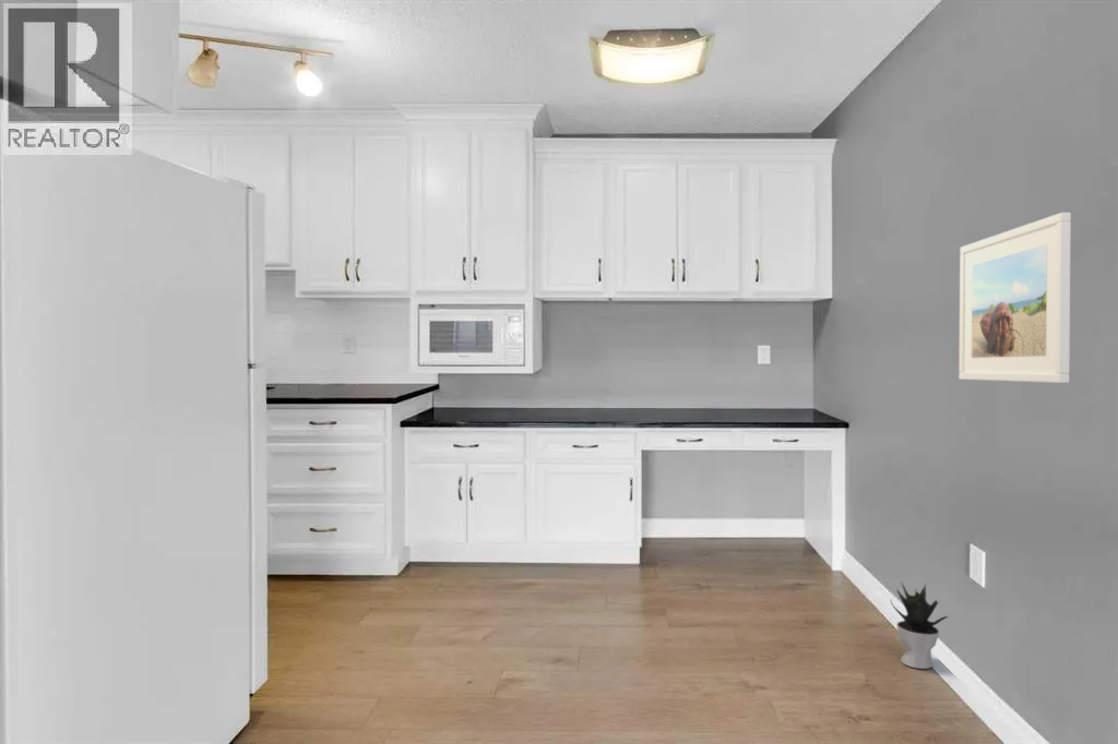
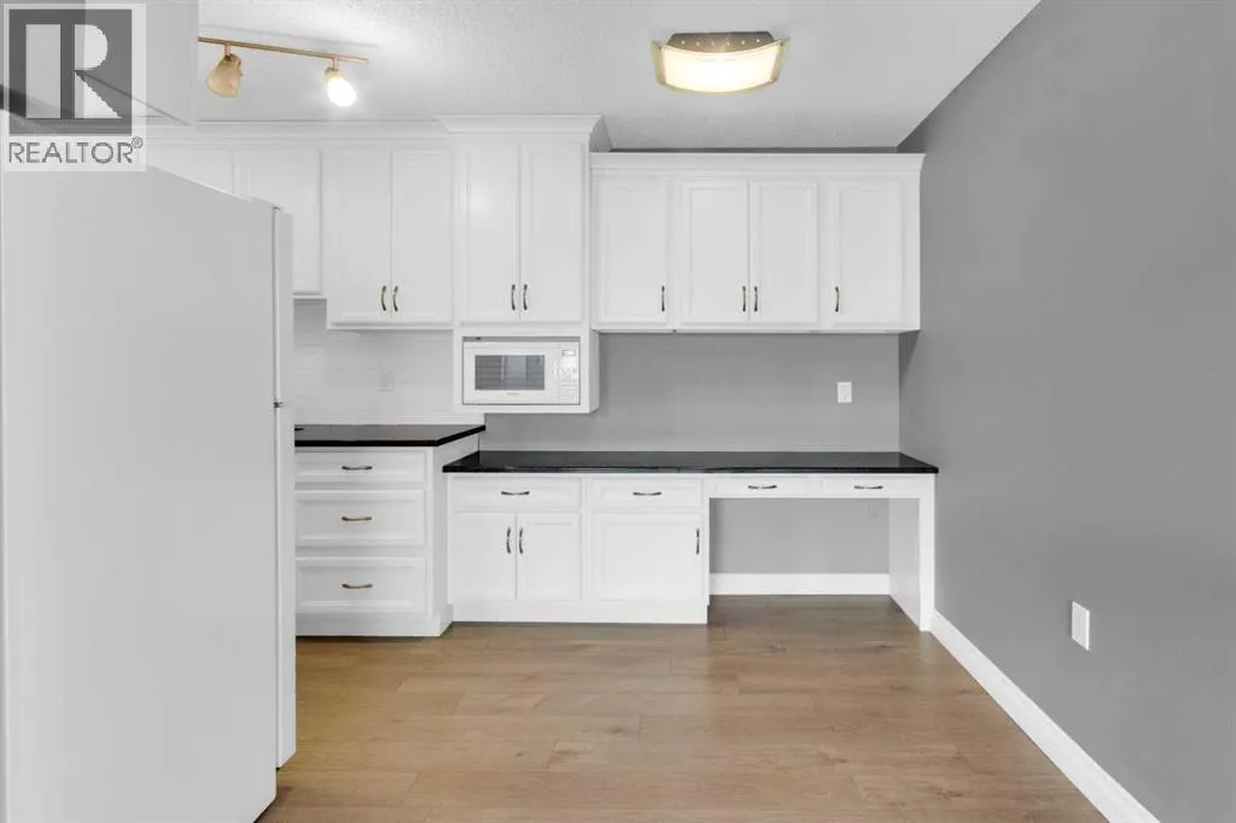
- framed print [959,212,1072,384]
- potted plant [889,579,949,670]
